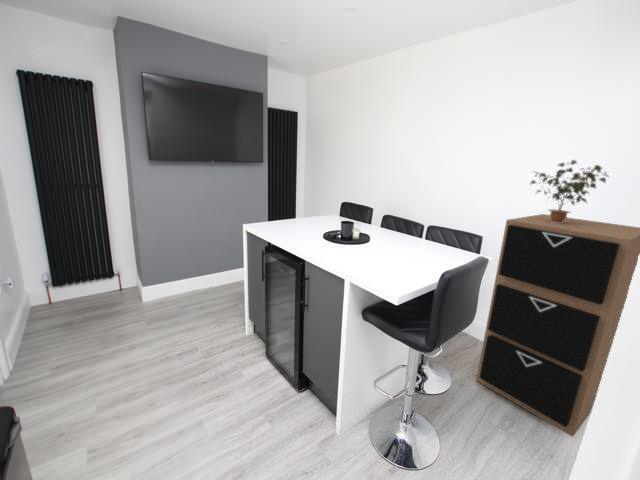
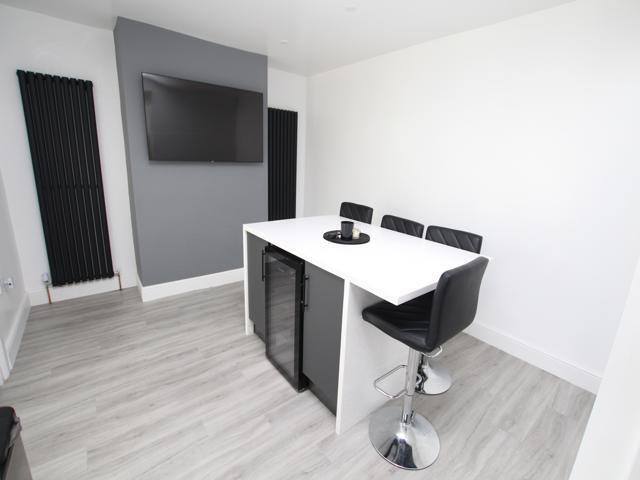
- cabinet [475,213,640,438]
- potted plant [528,159,611,223]
